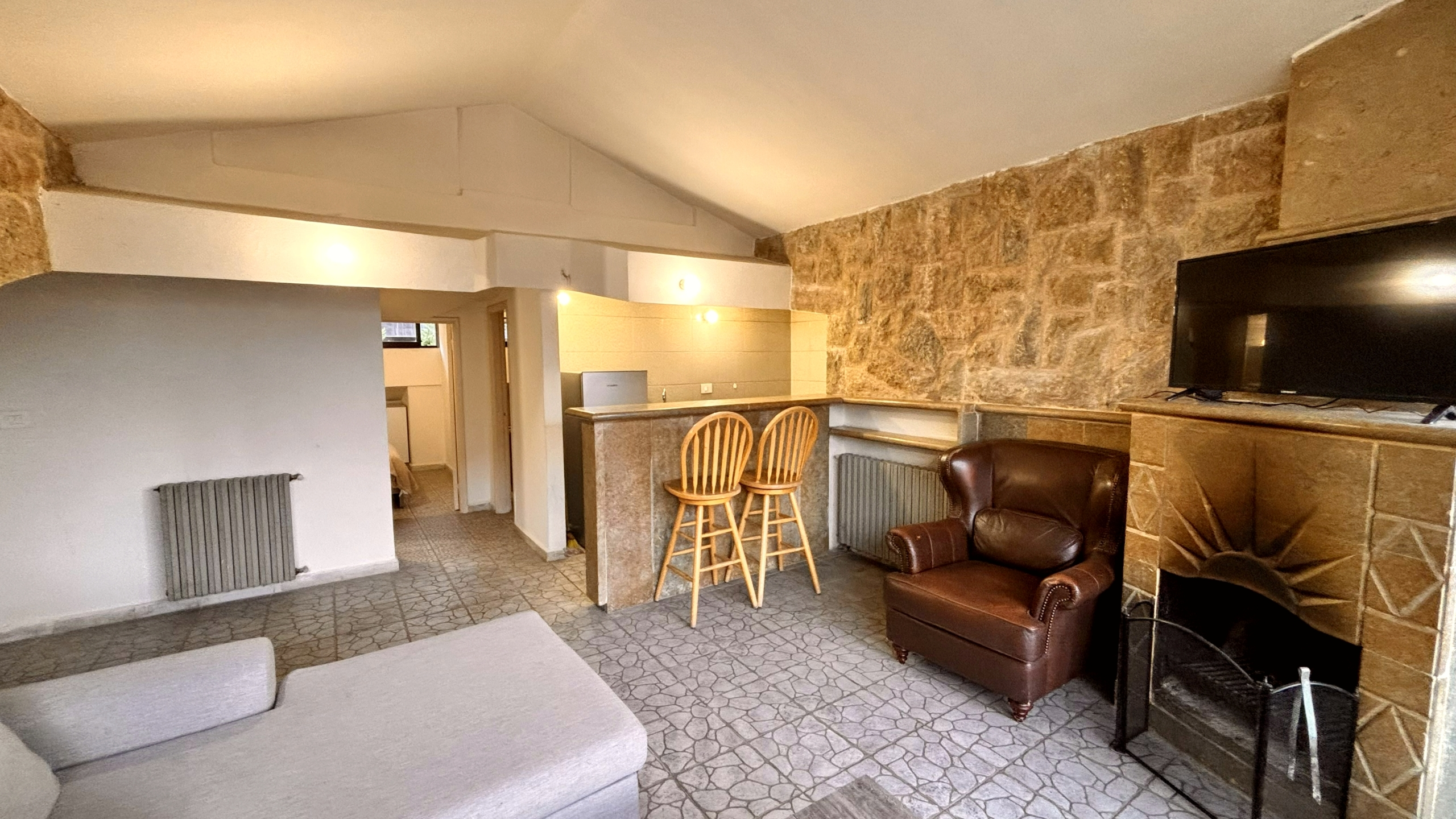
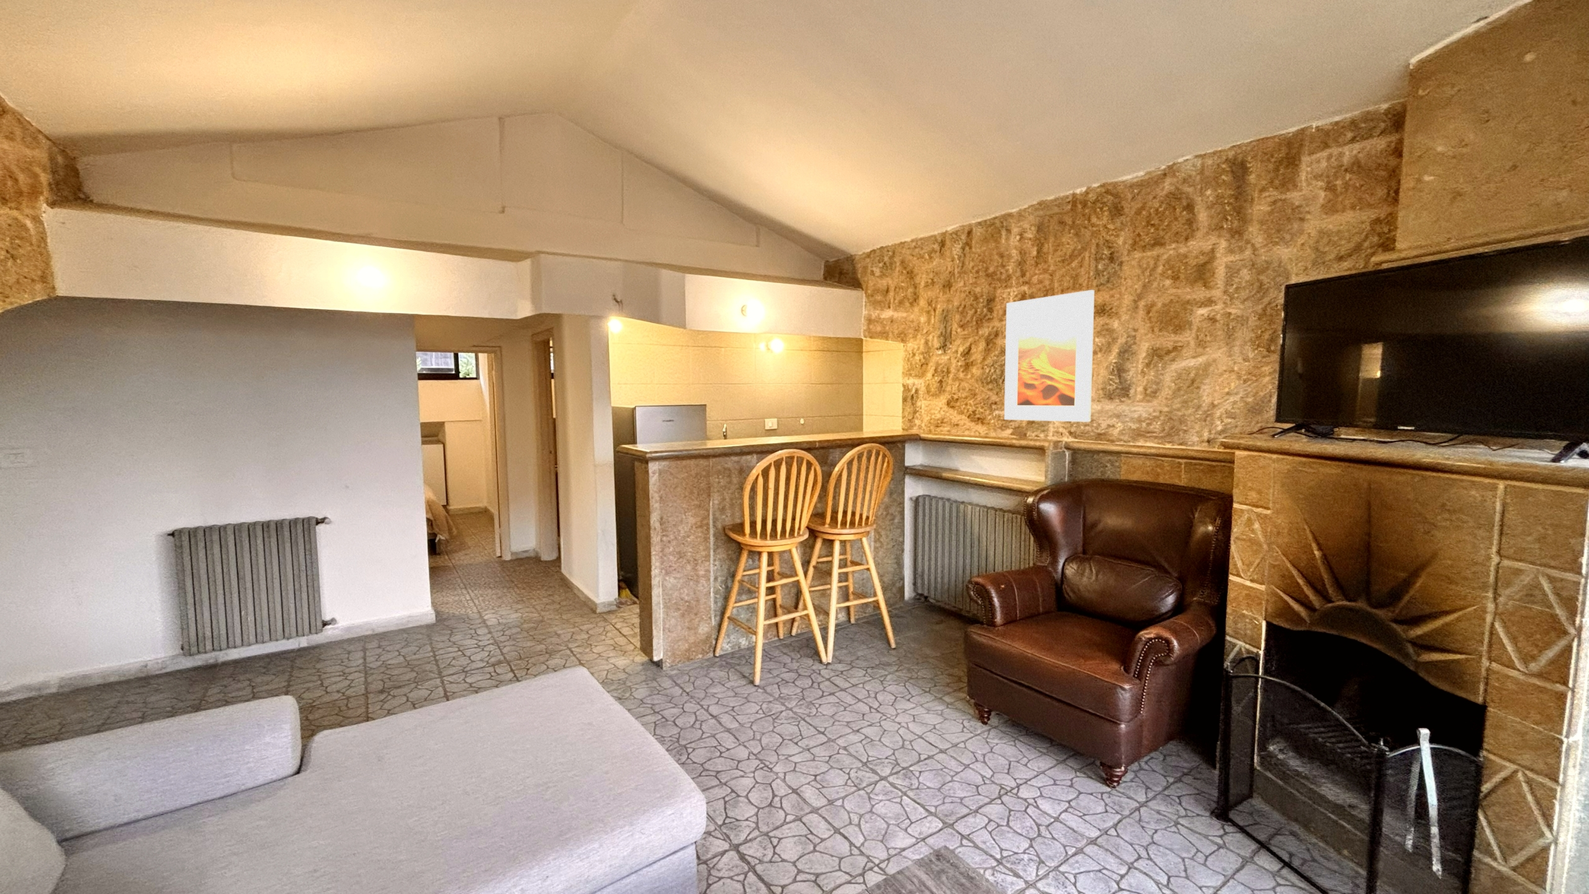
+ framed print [1004,289,1095,422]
